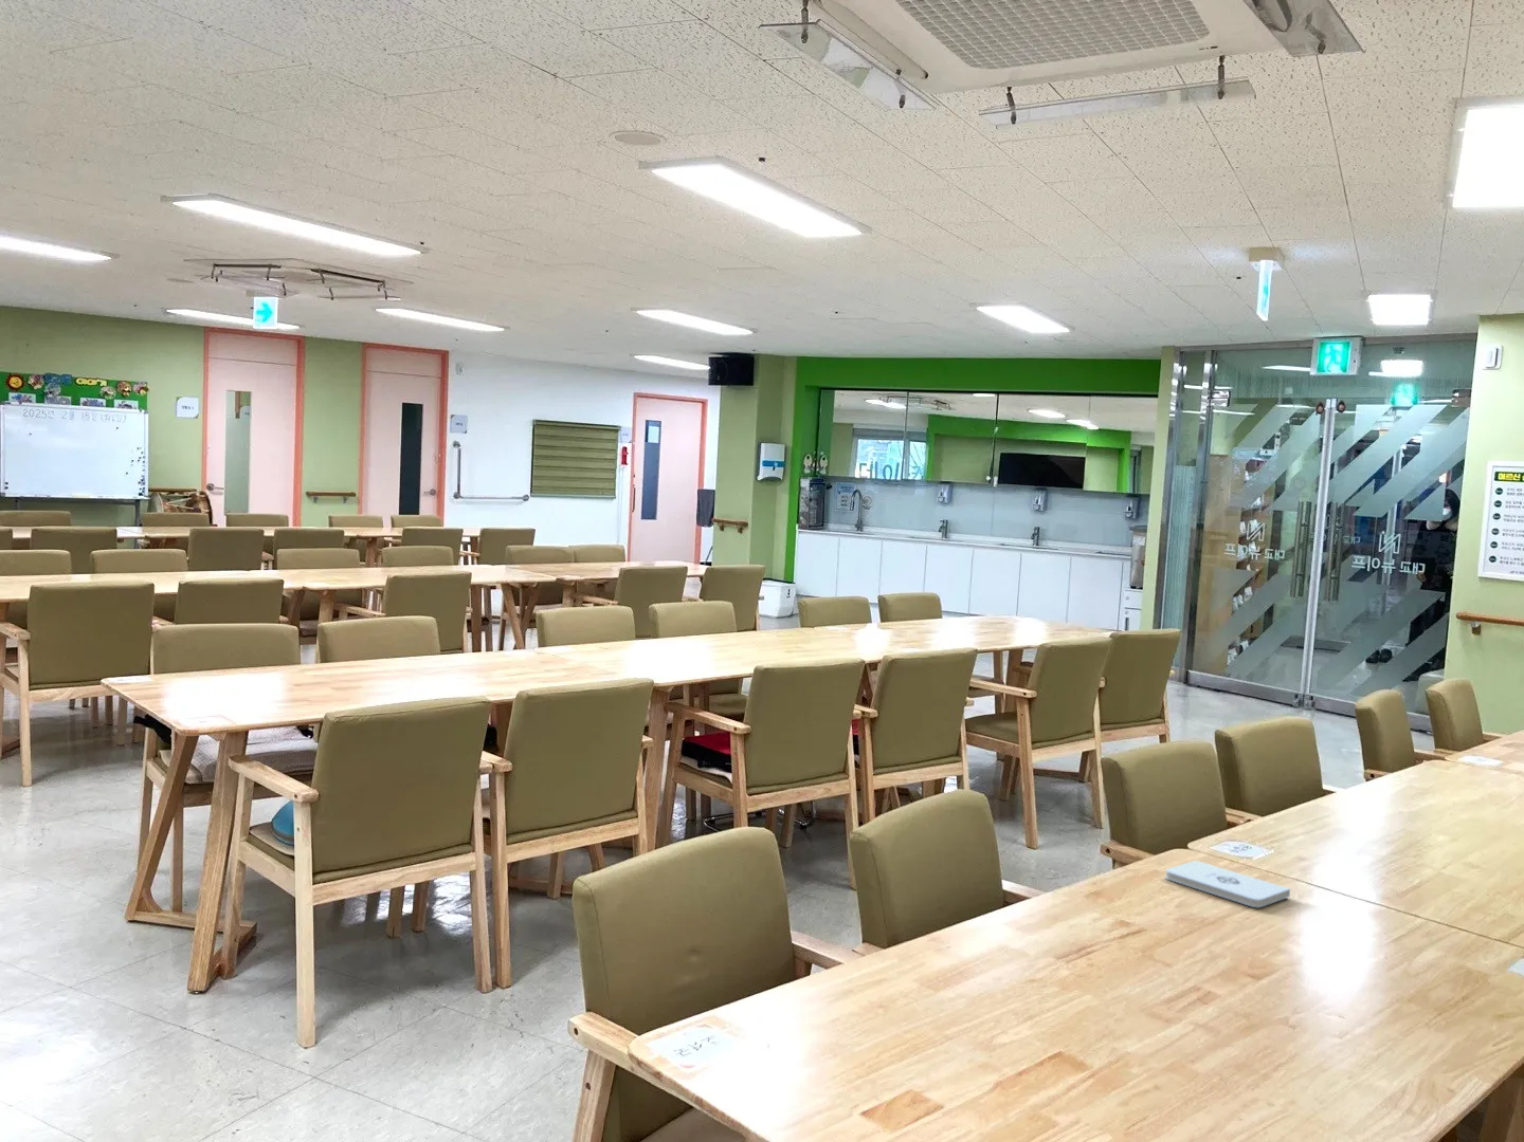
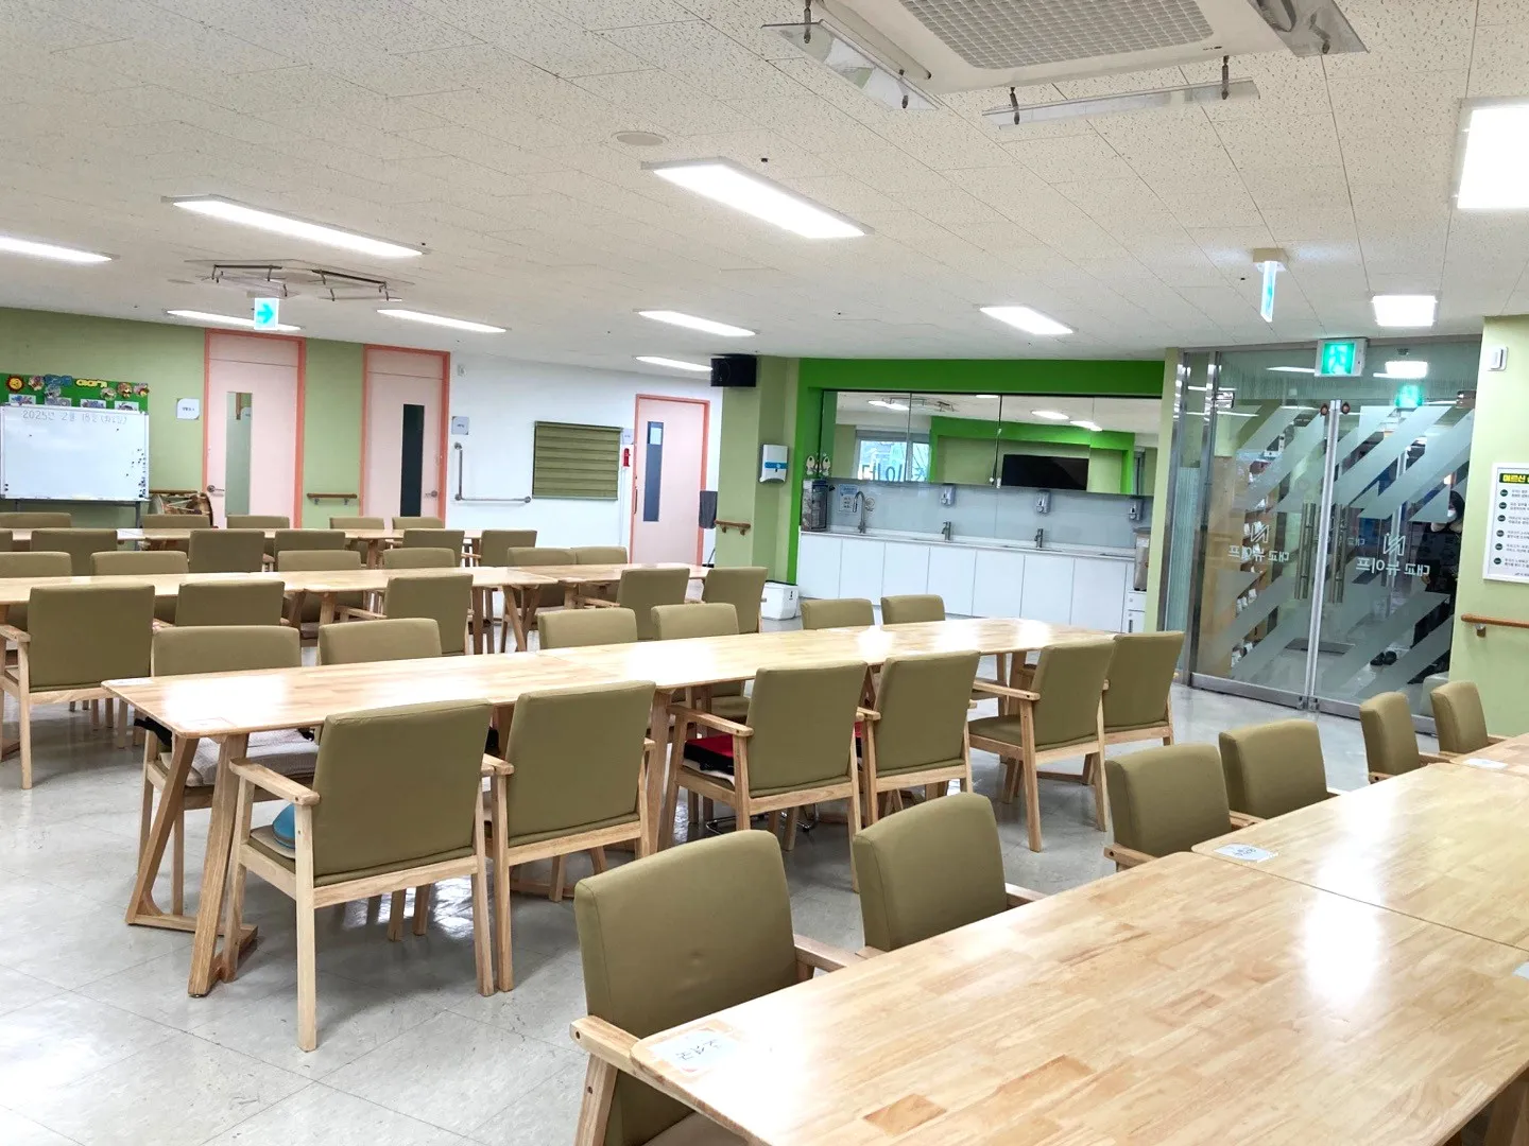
- notepad [1164,860,1291,908]
